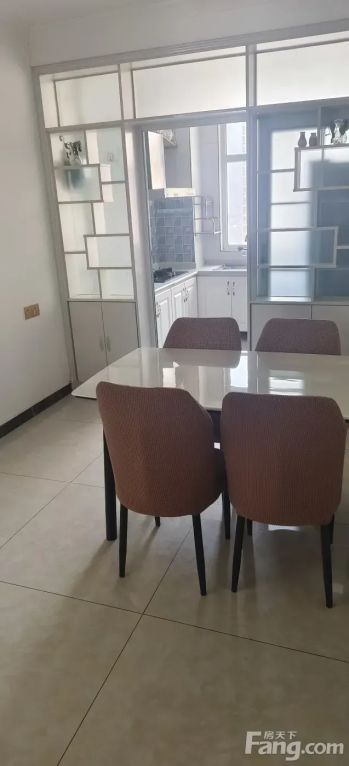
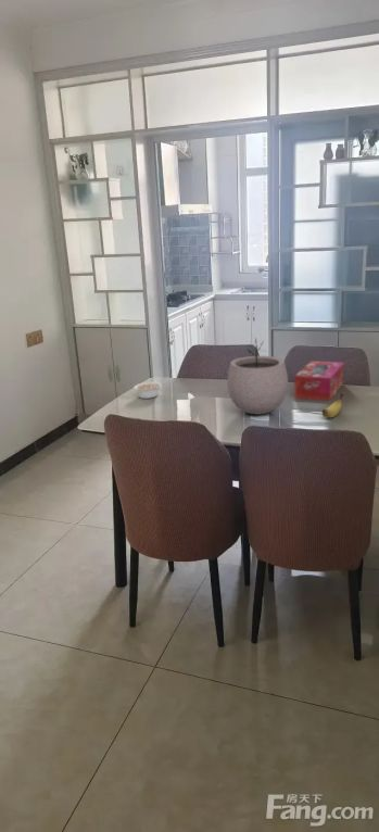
+ legume [132,379,167,400]
+ plant pot [226,337,289,415]
+ tissue box [293,360,345,402]
+ banana [321,393,344,419]
